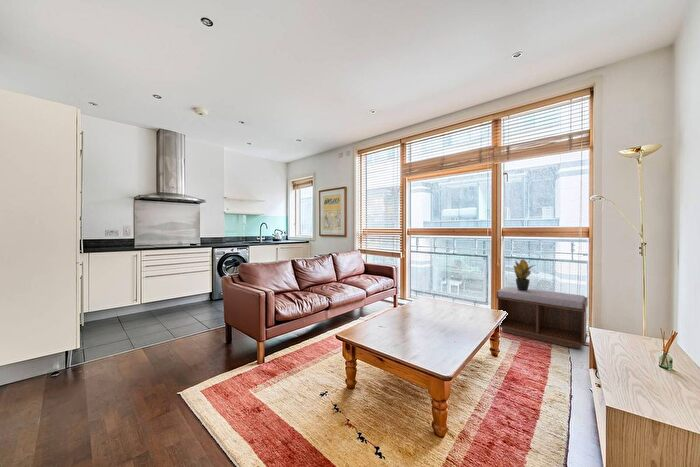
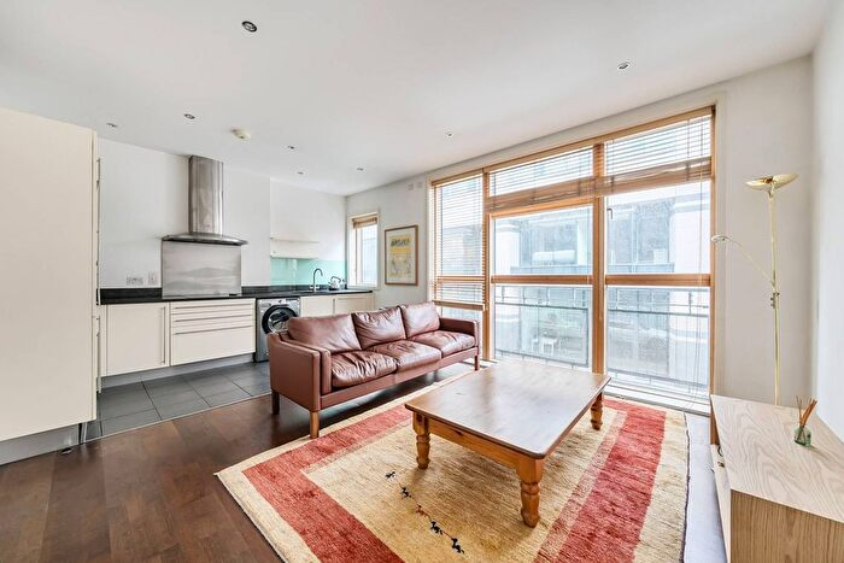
- bench [496,286,589,350]
- potted plant [512,258,536,291]
